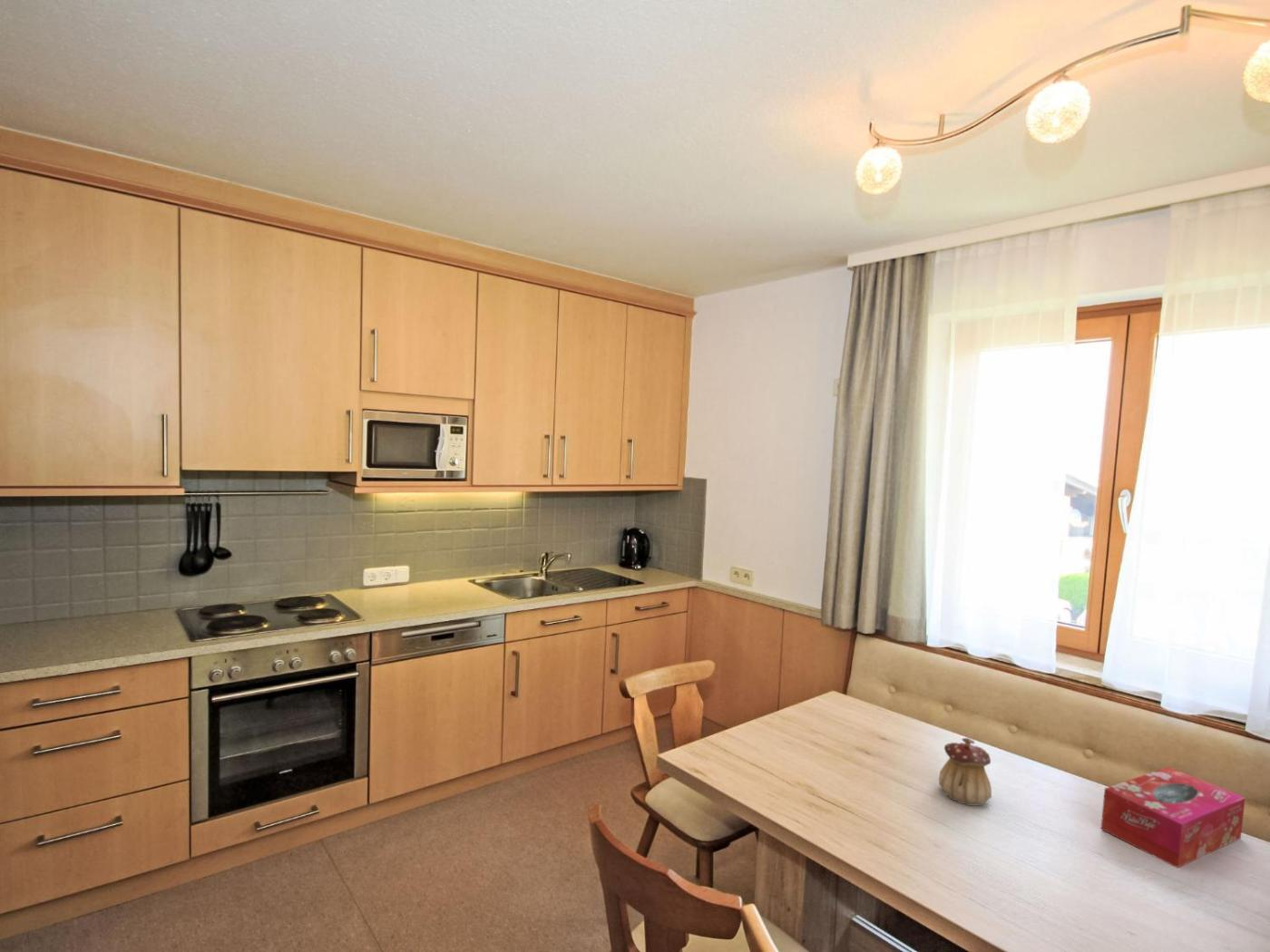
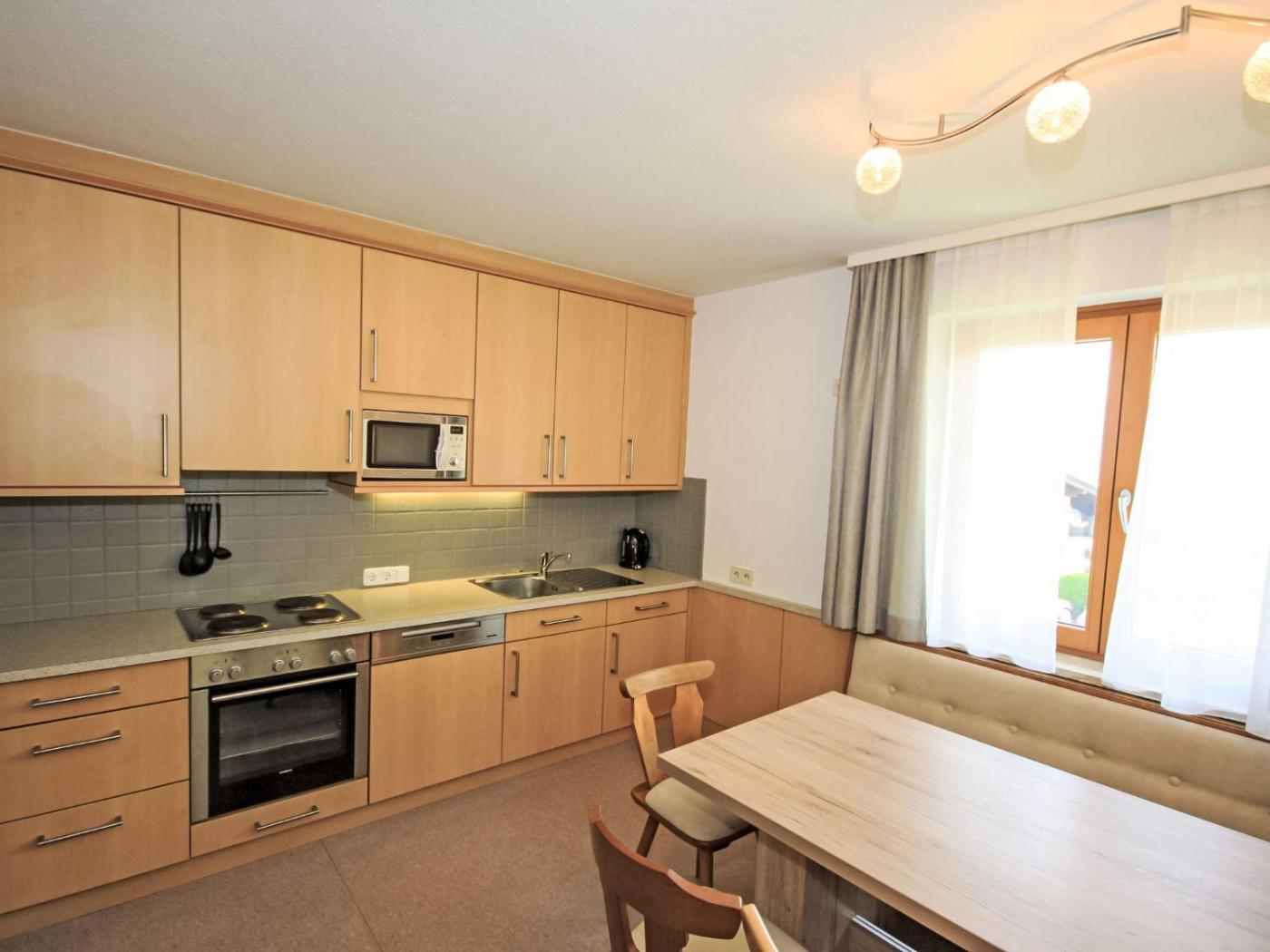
- tissue box [1100,766,1246,869]
- teapot [938,737,992,806]
